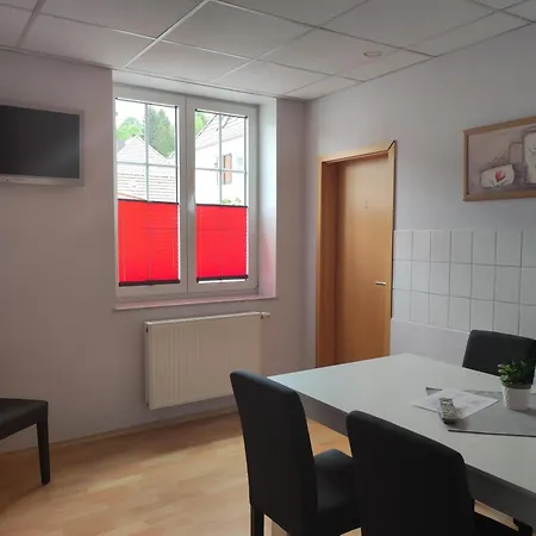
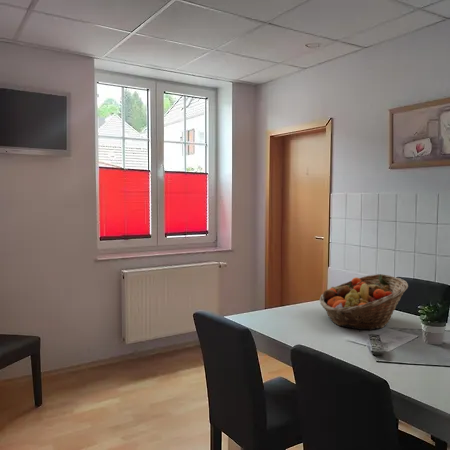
+ fruit basket [319,273,409,332]
